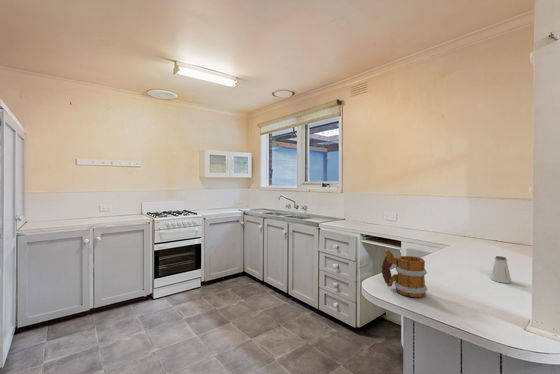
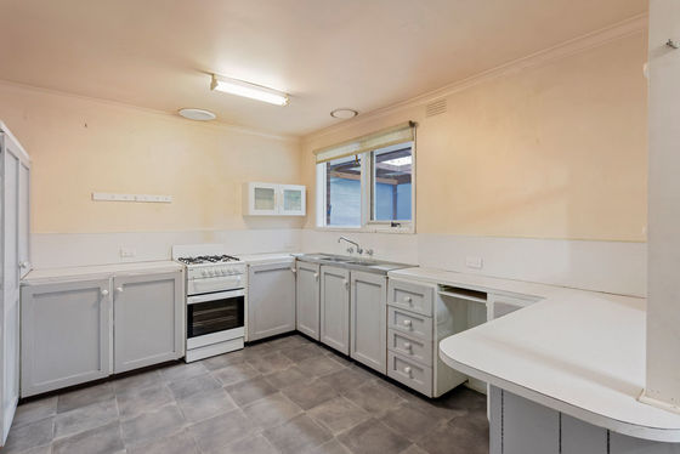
- mug [381,249,428,299]
- saltshaker [489,255,512,284]
